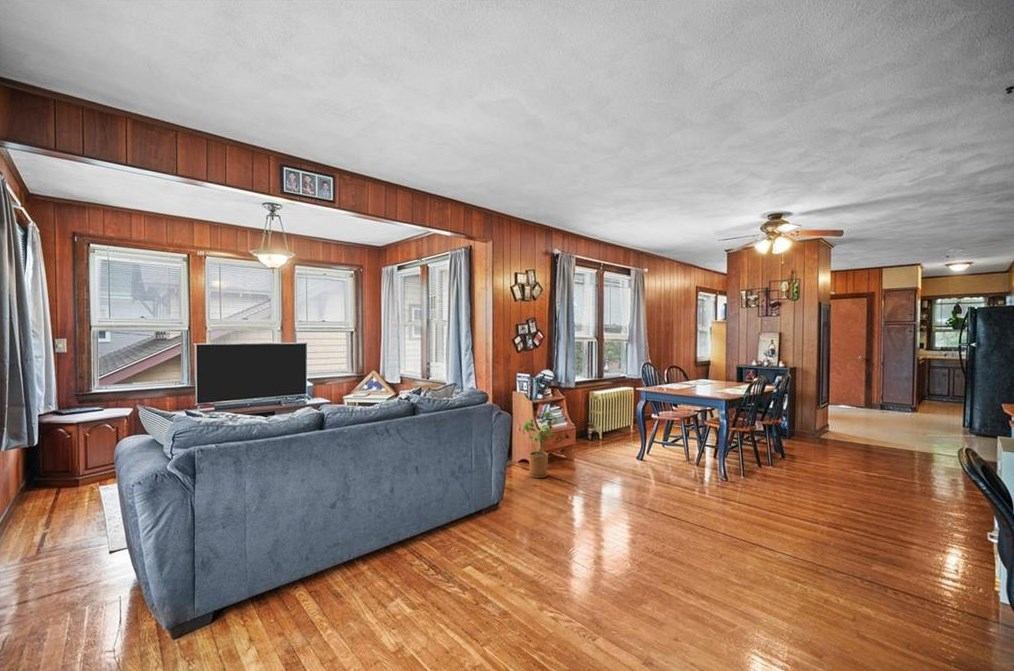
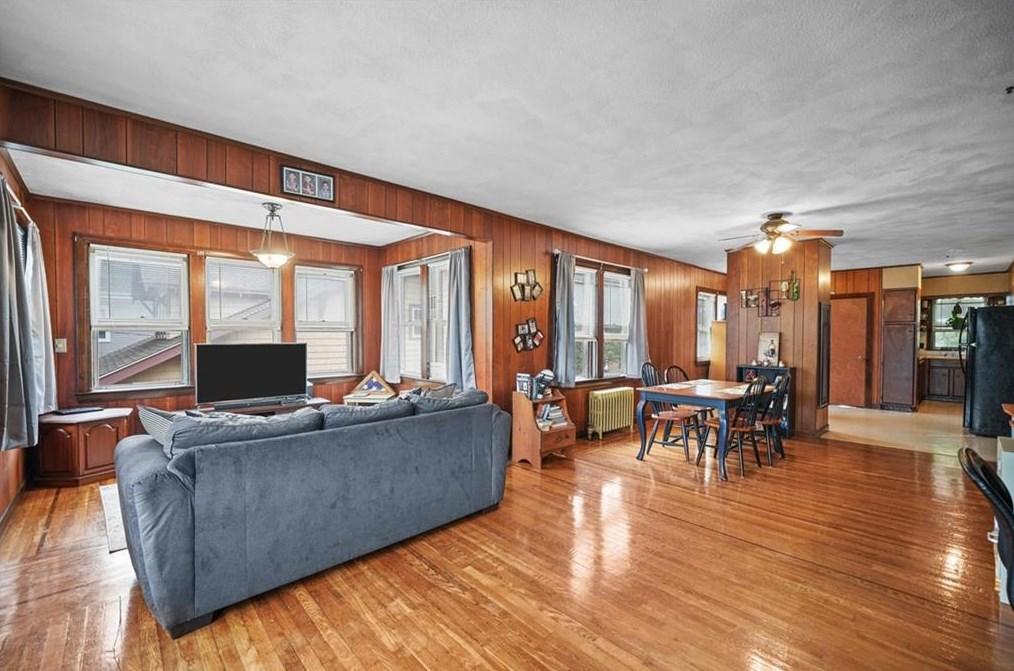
- house plant [522,411,558,479]
